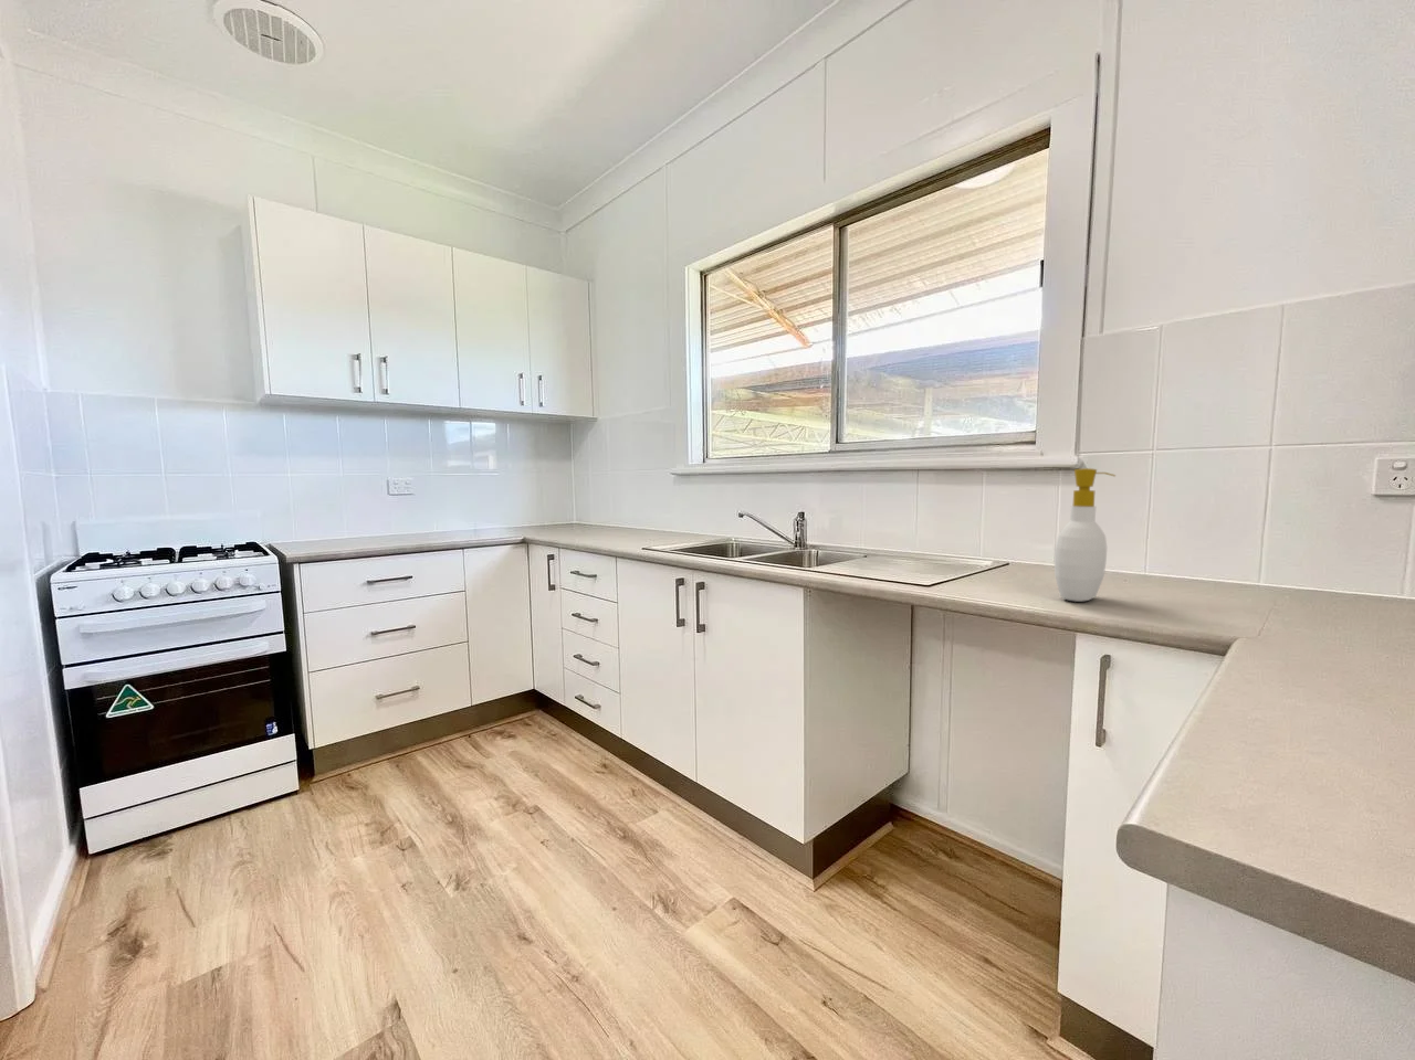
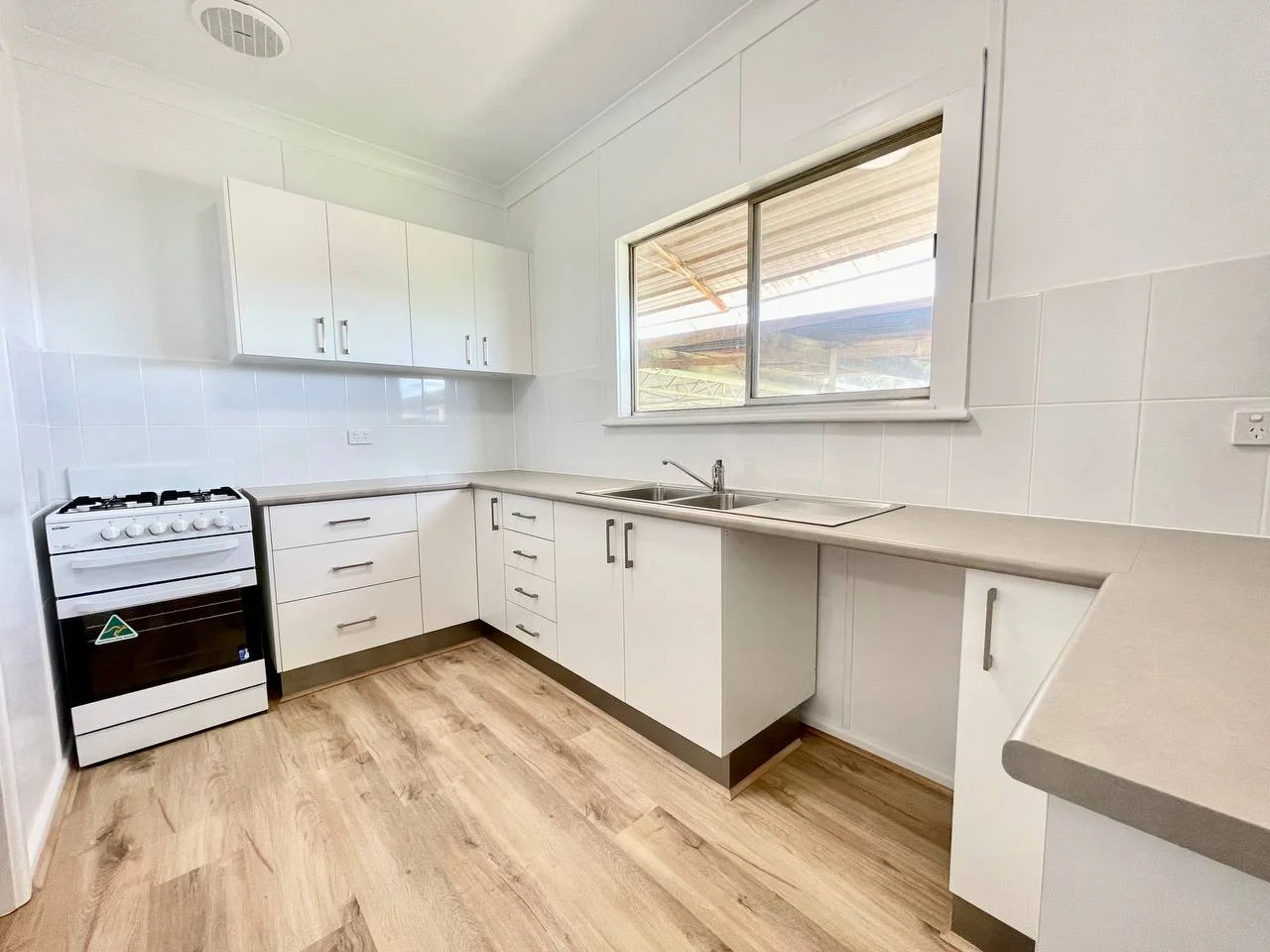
- soap bottle [1054,467,1116,602]
